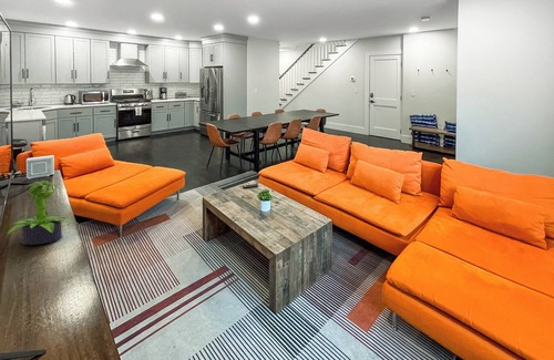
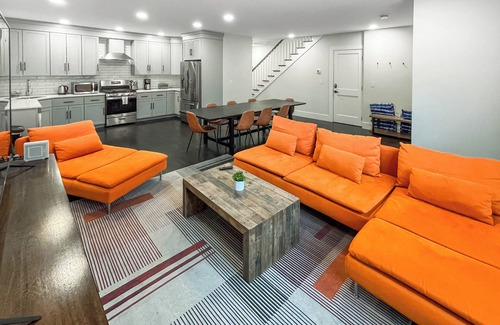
- potted plant [2,179,80,246]
